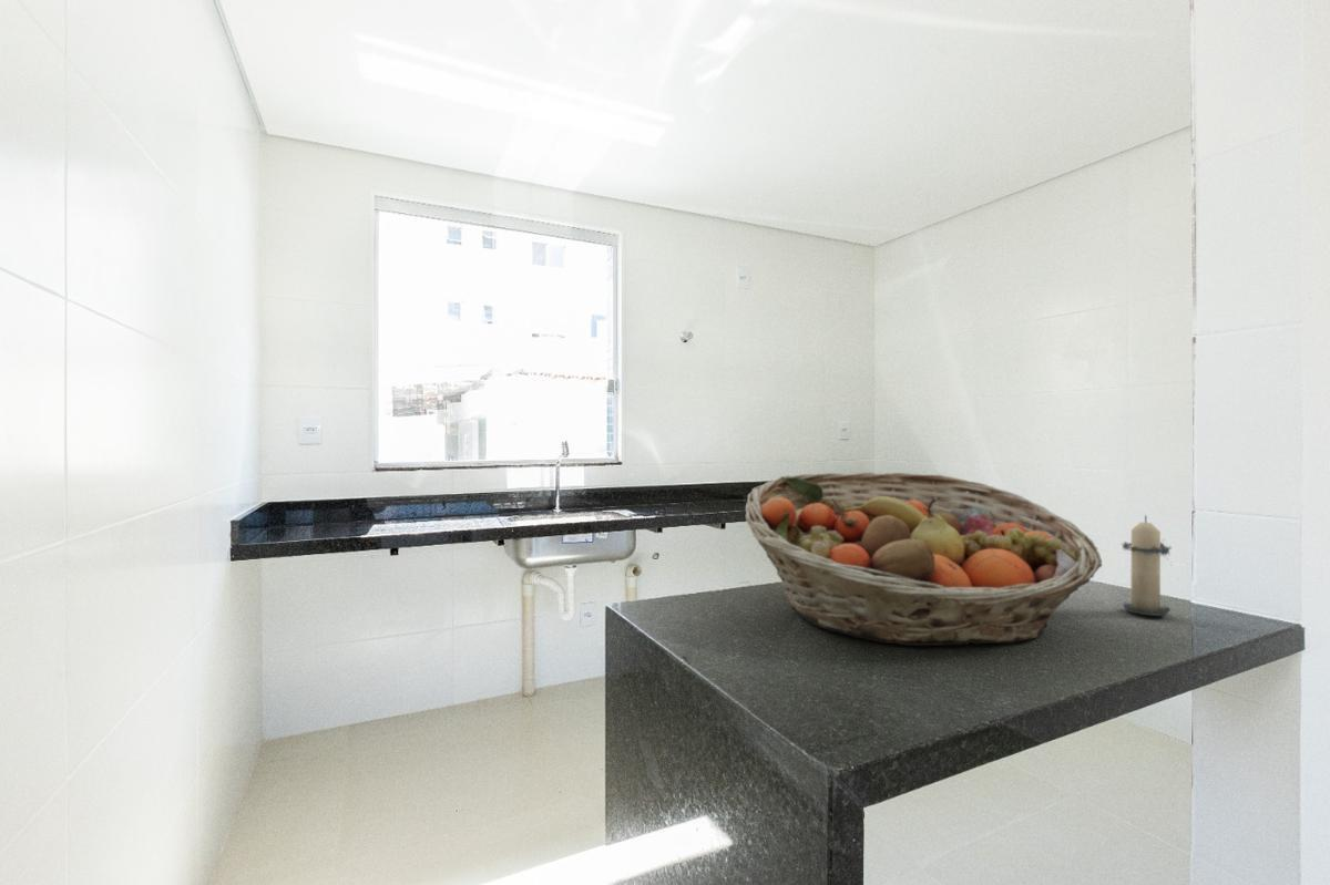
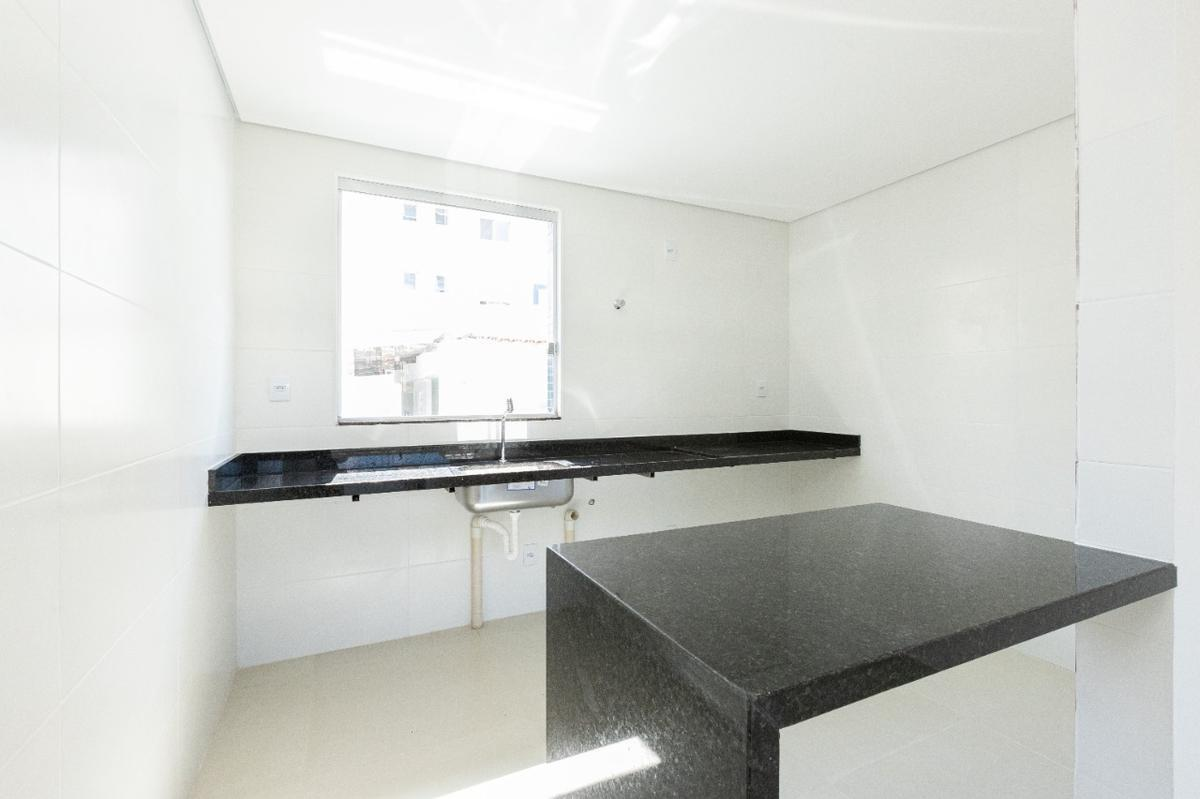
- fruit basket [745,472,1103,647]
- candle [1119,514,1174,617]
